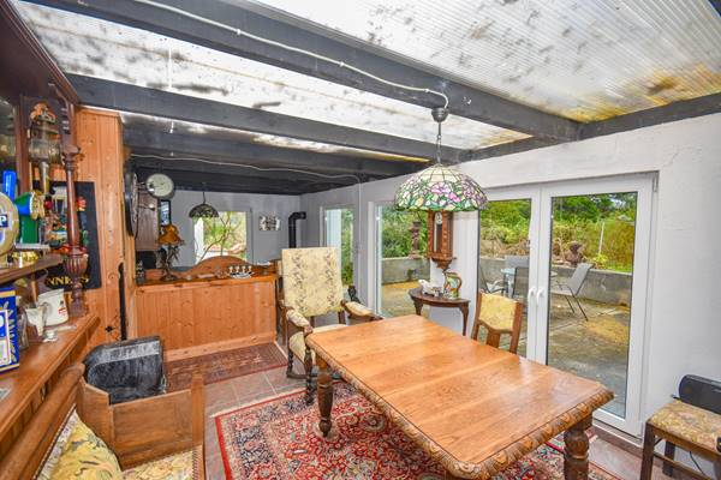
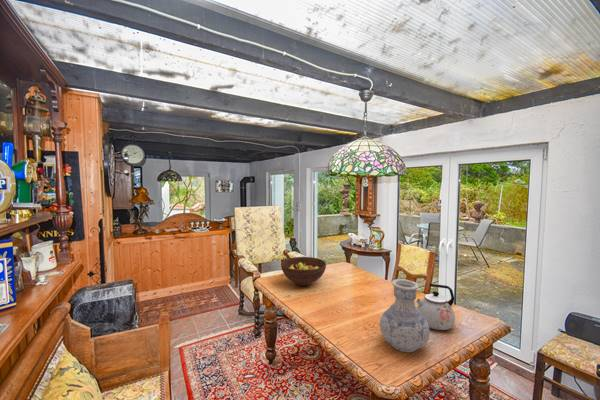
+ vase [379,278,431,353]
+ fruit bowl [280,256,327,287]
+ kettle [415,283,456,331]
